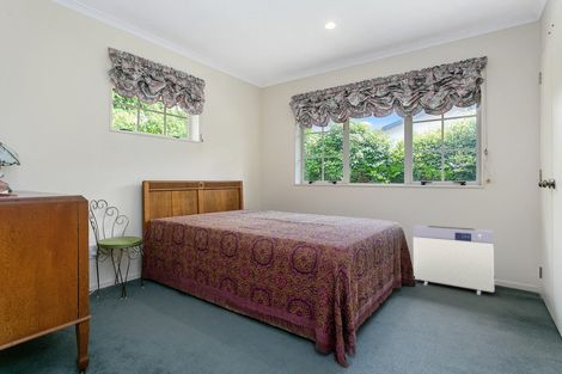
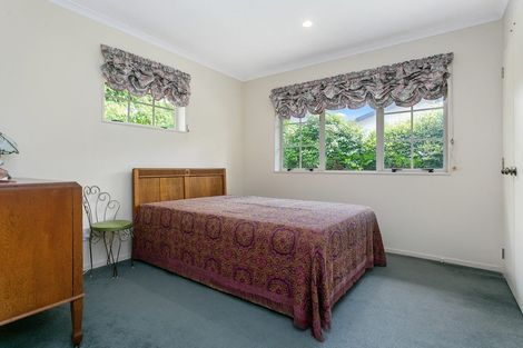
- air purifier [413,225,496,296]
